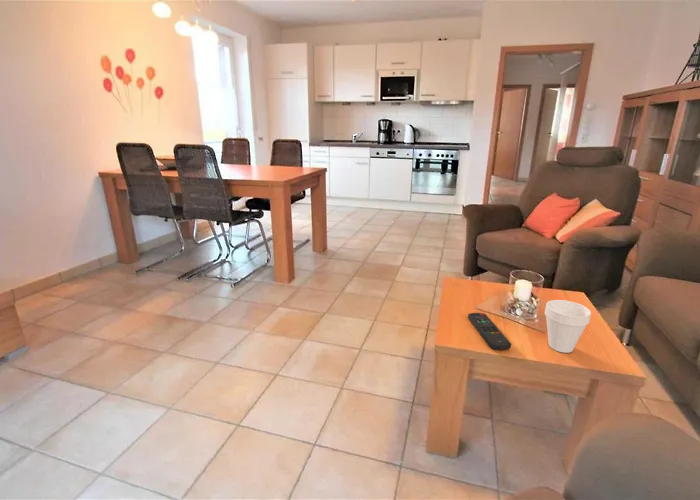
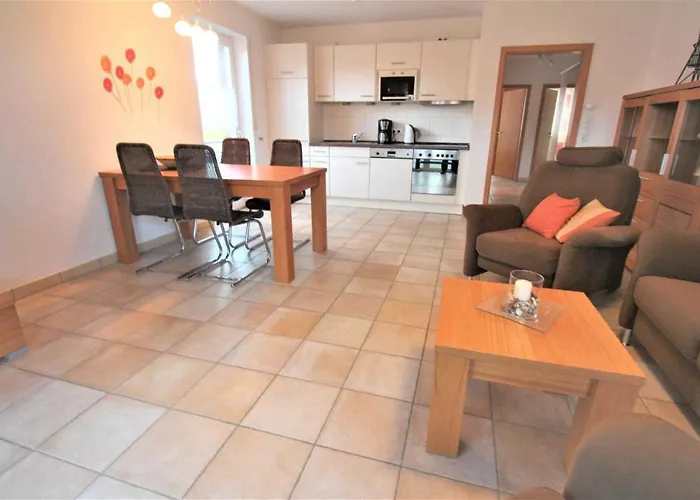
- cup [544,299,592,354]
- remote control [467,312,512,351]
